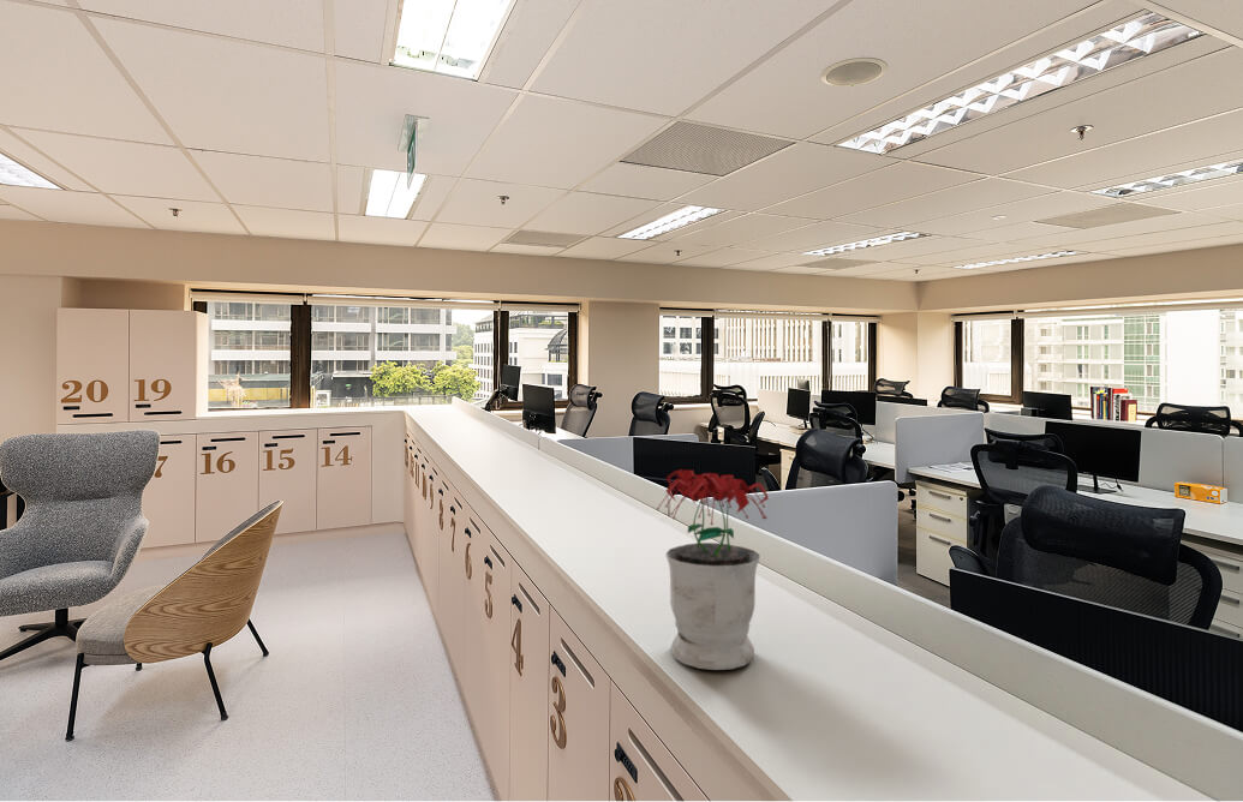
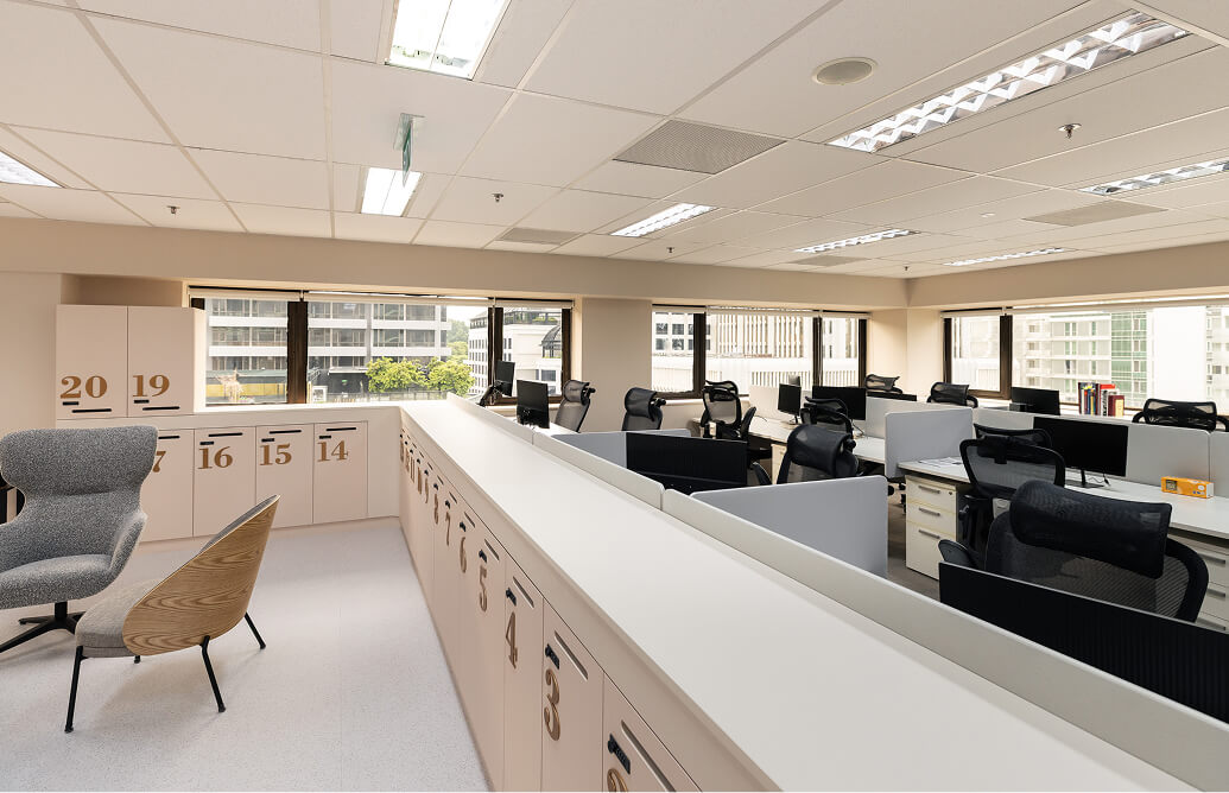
- potted plant [656,468,770,671]
